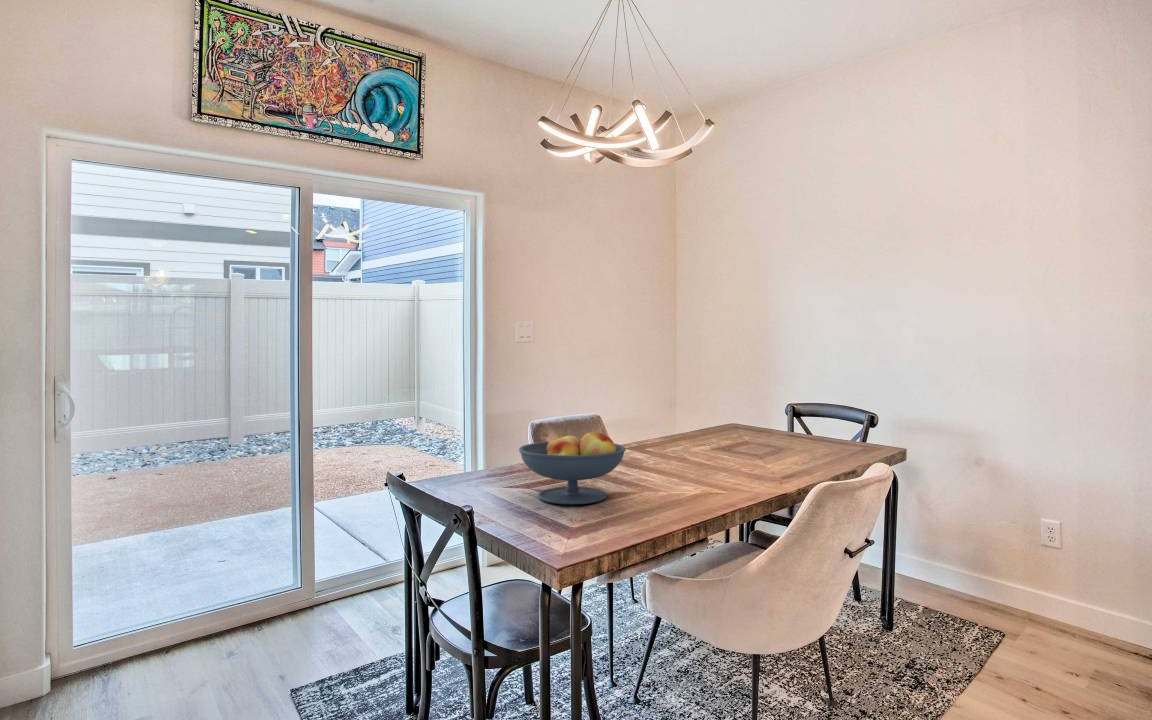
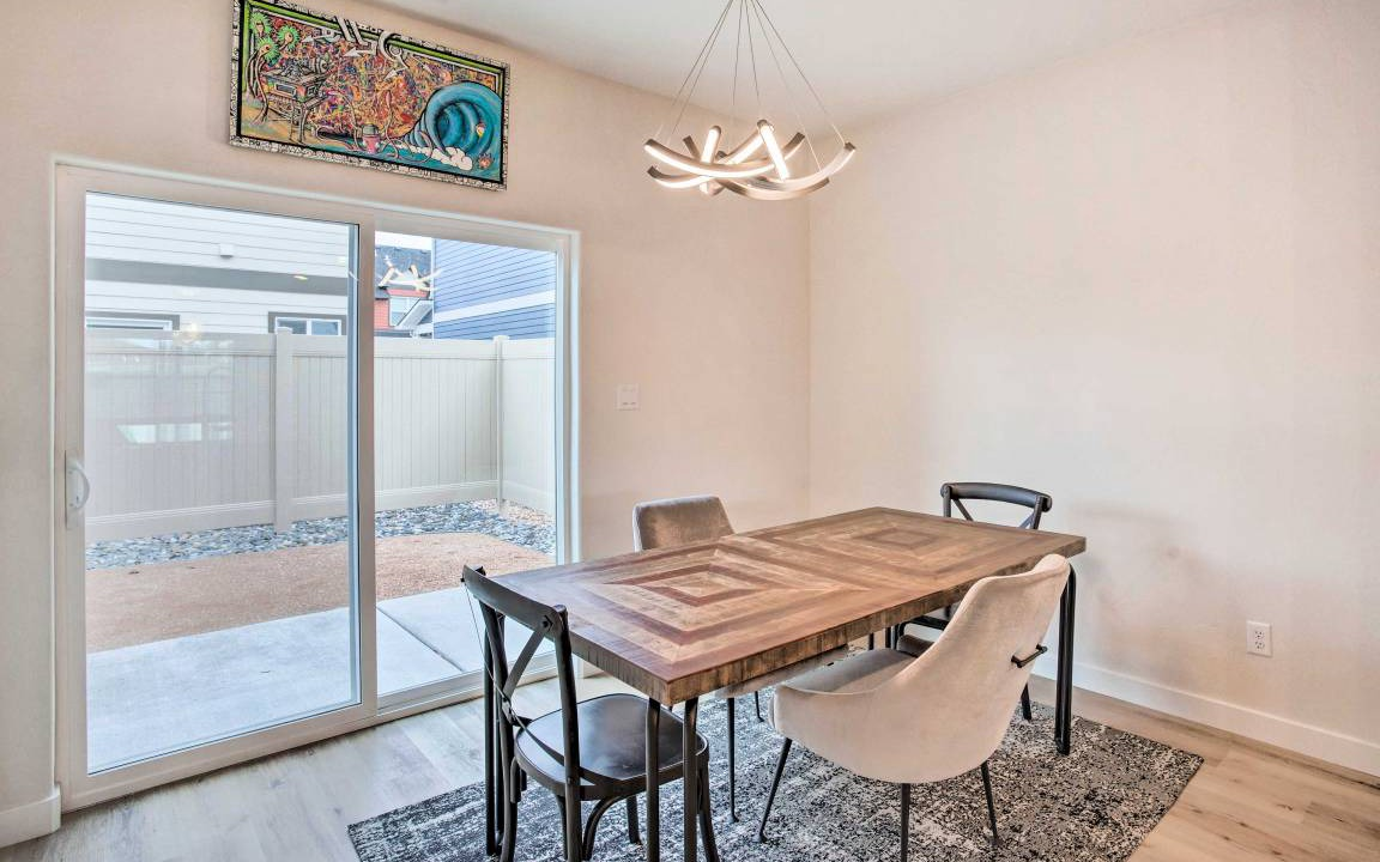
- fruit bowl [518,431,627,505]
